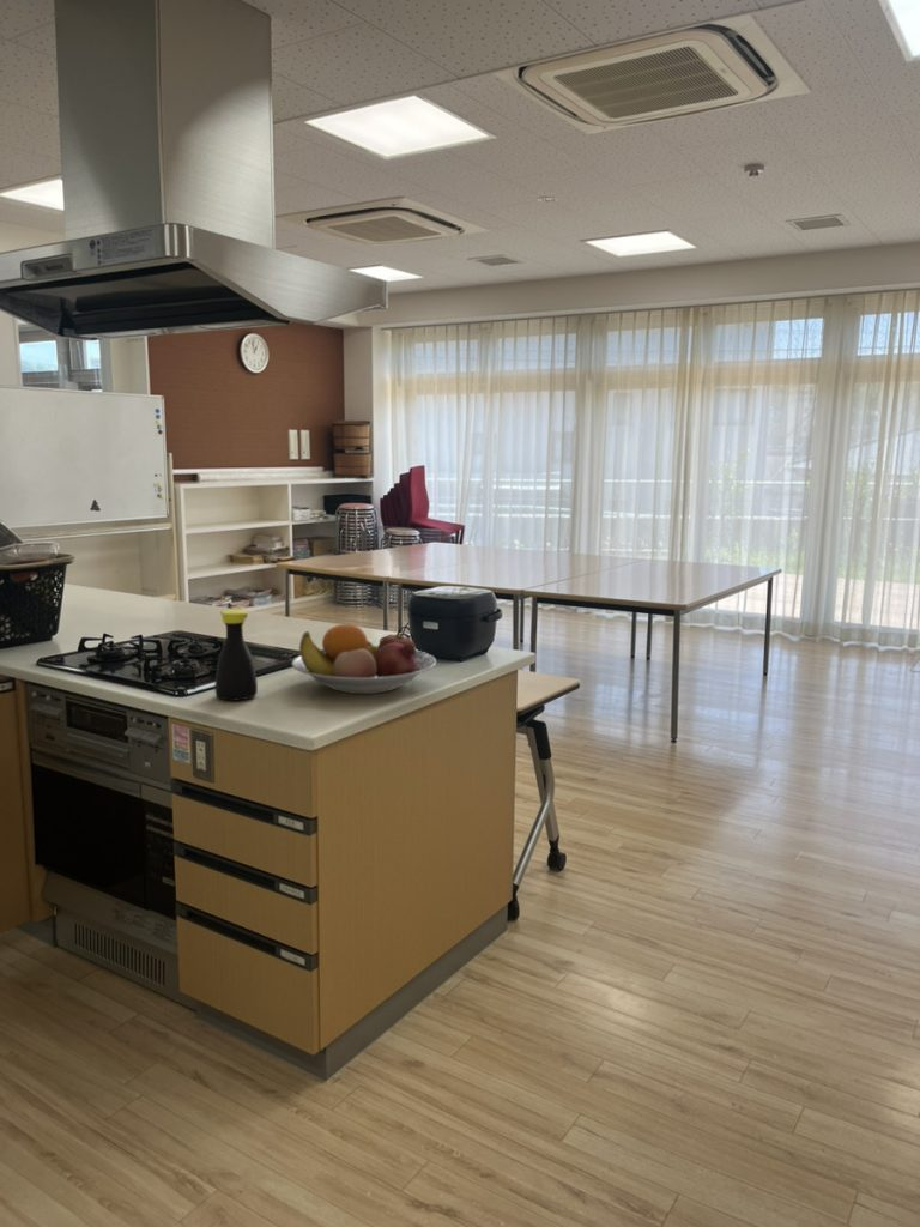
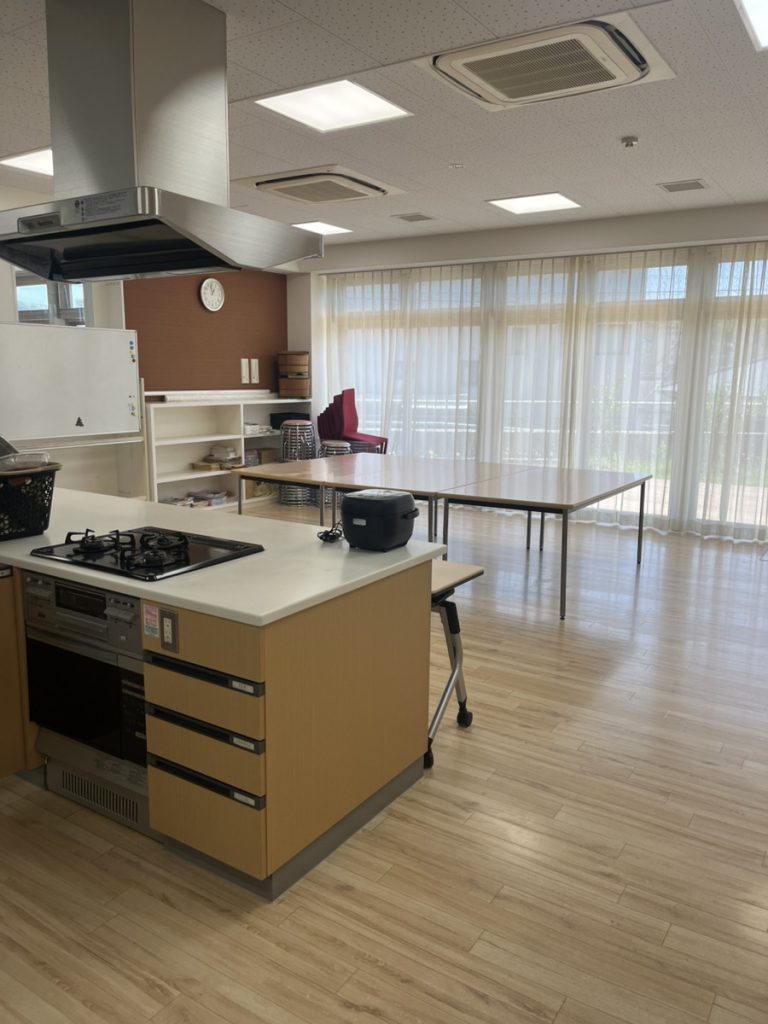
- bottle [214,609,259,702]
- fruit bowl [291,623,437,695]
